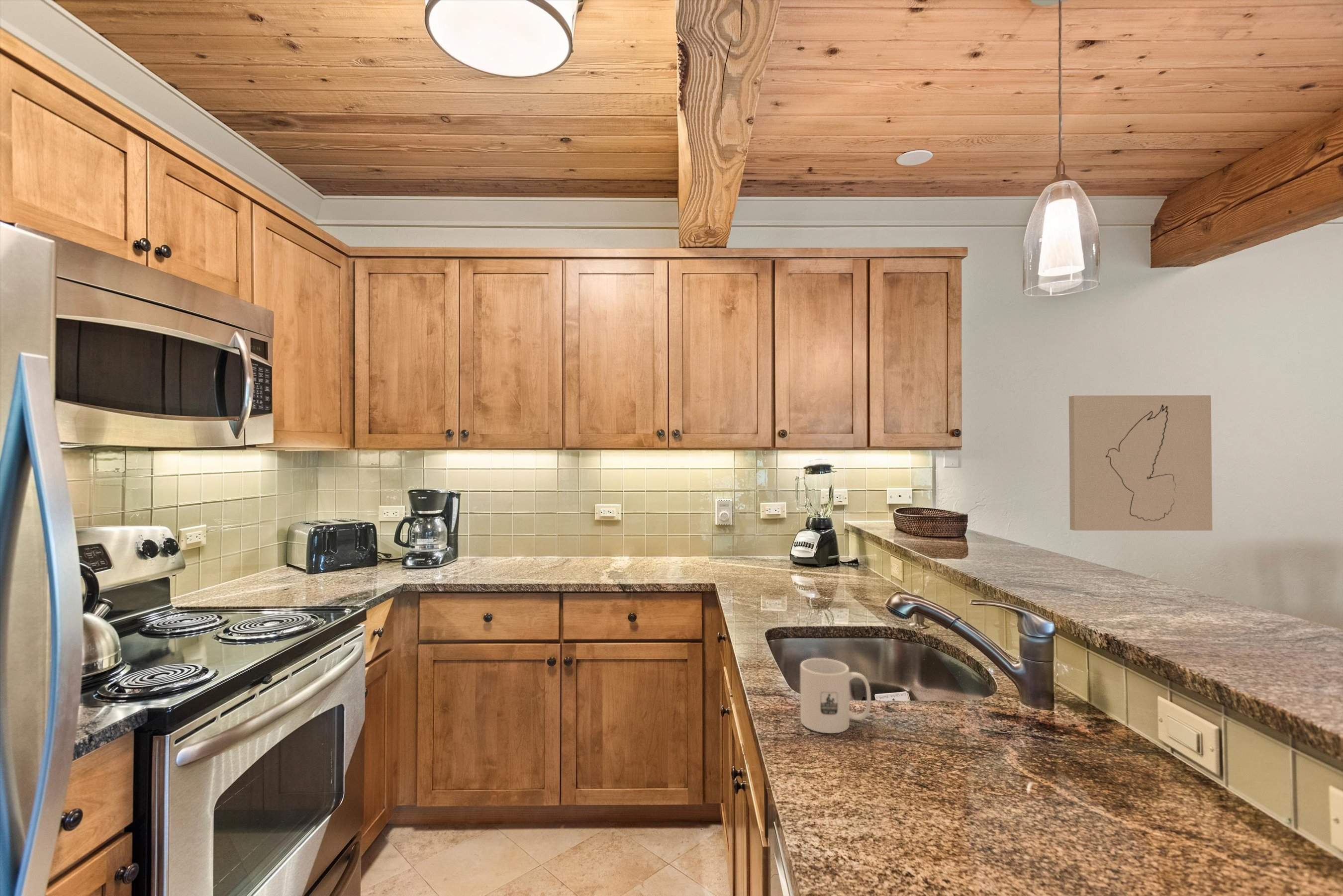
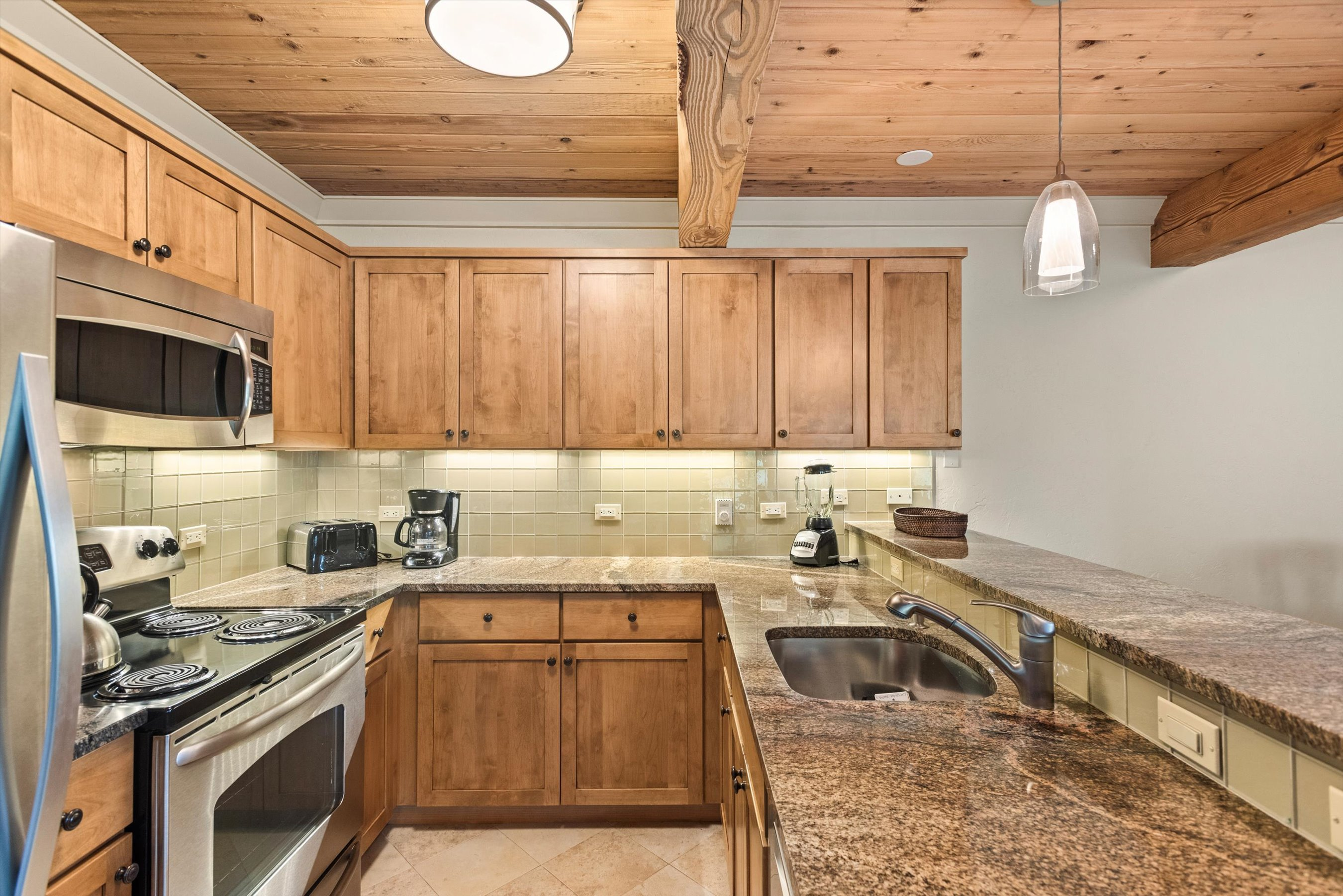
- mug [800,658,871,734]
- wall art [1068,395,1213,531]
